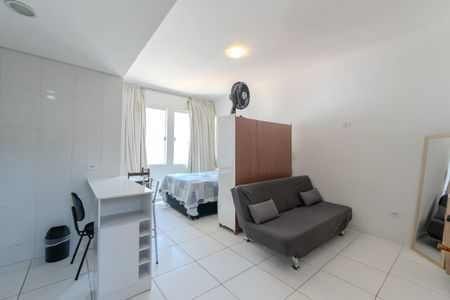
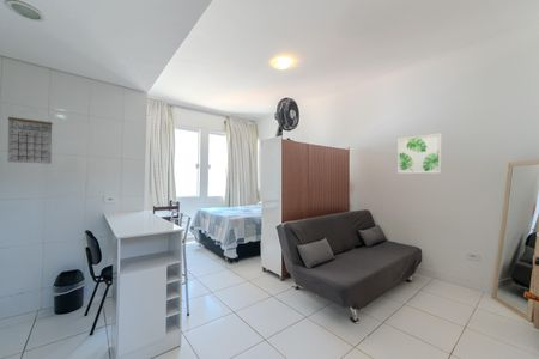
+ calendar [6,109,54,165]
+ wall art [396,132,443,175]
